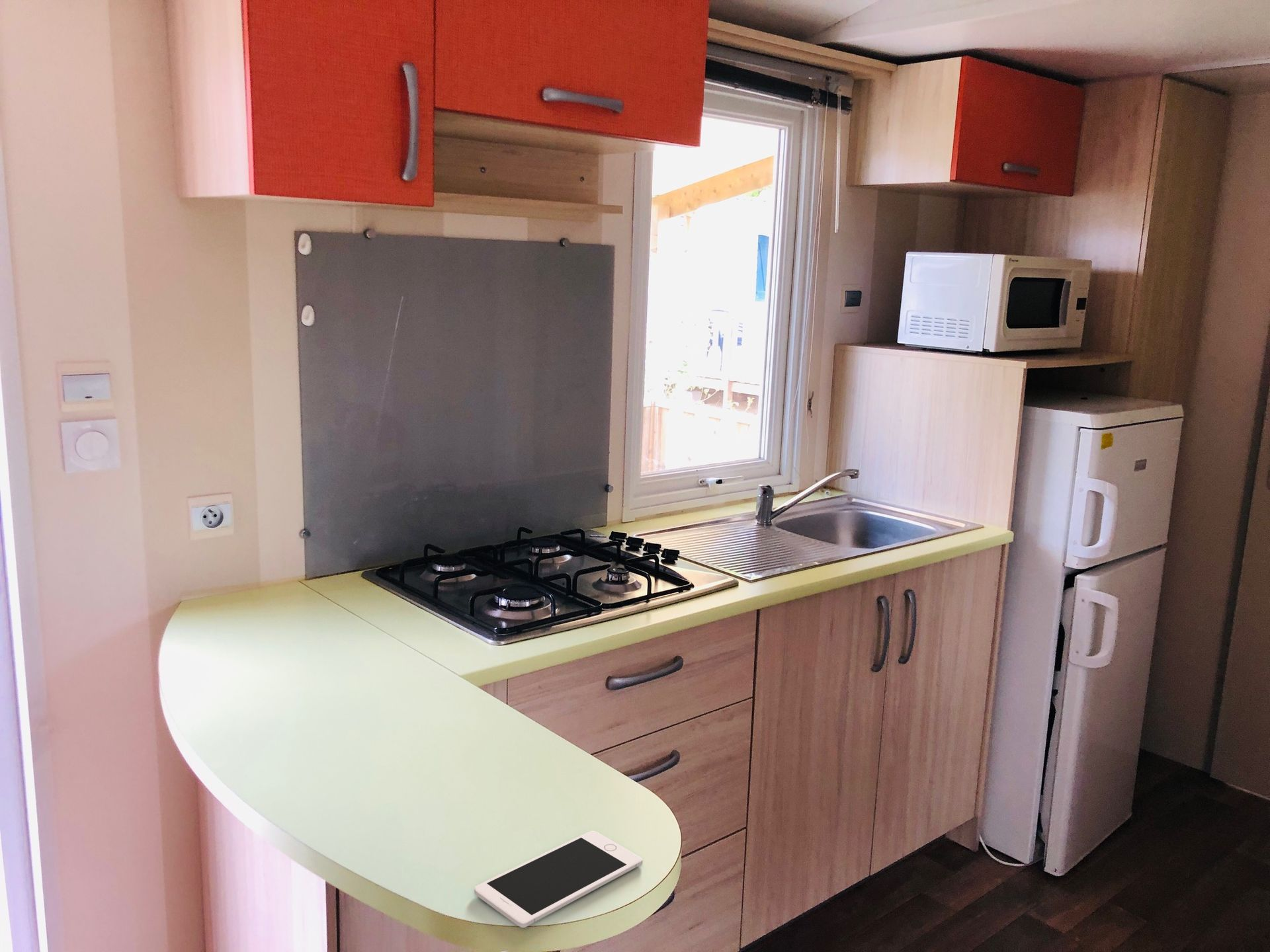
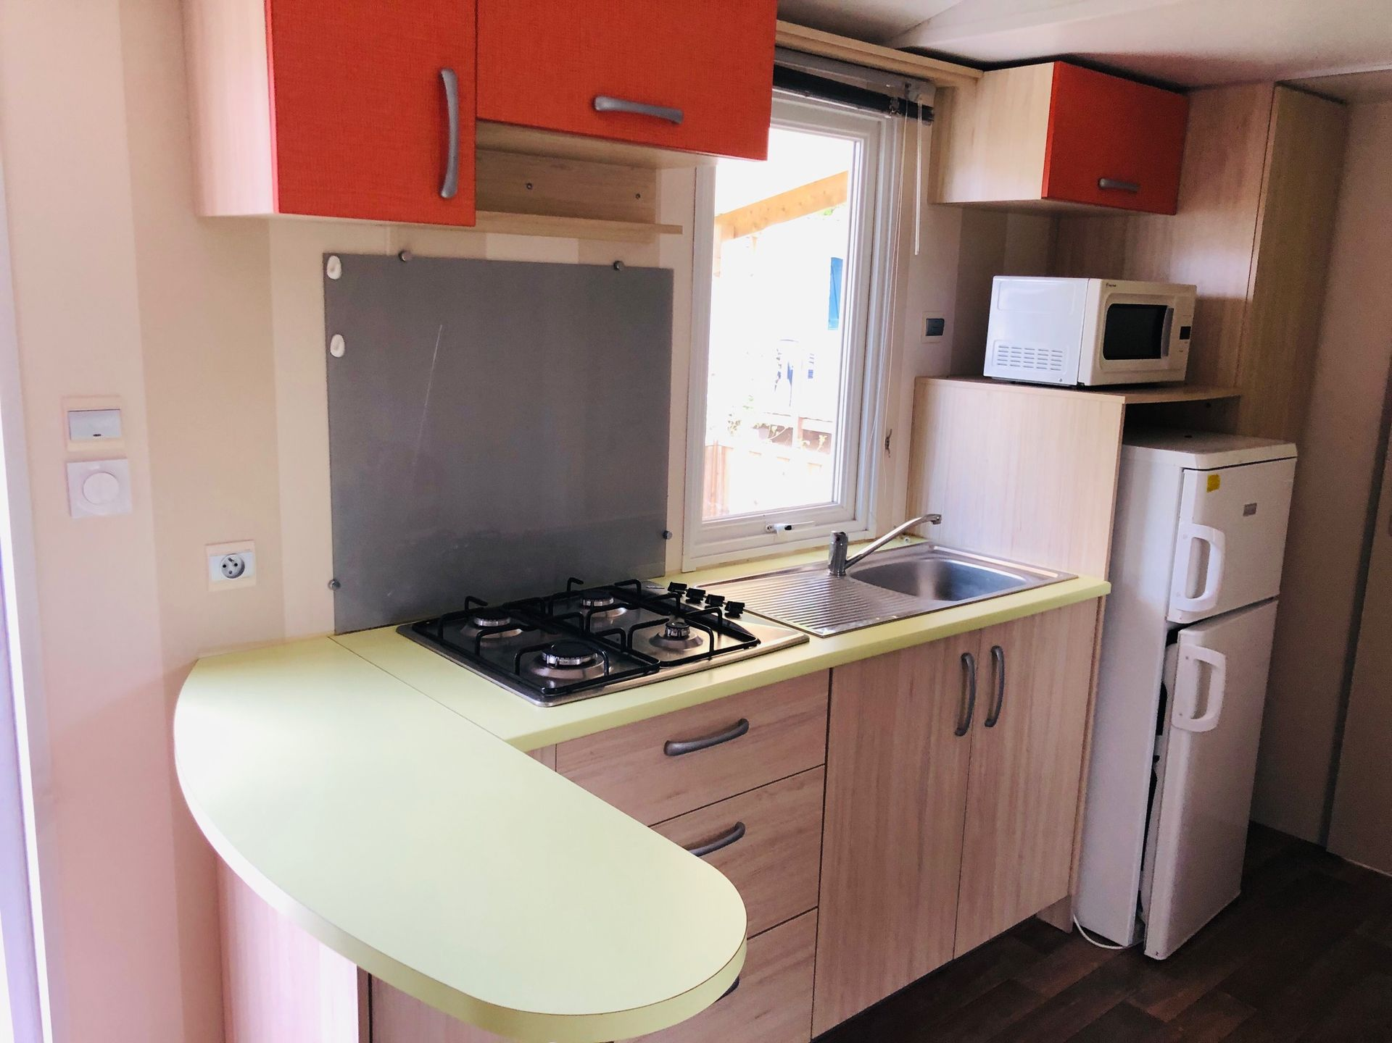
- cell phone [474,830,643,928]
